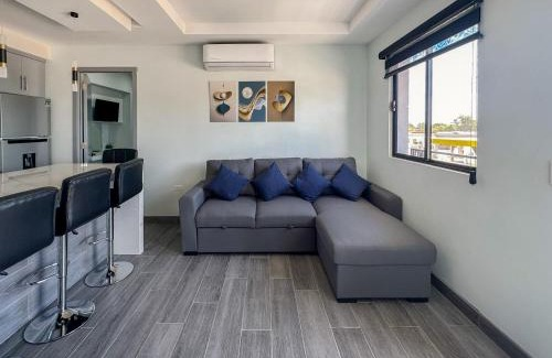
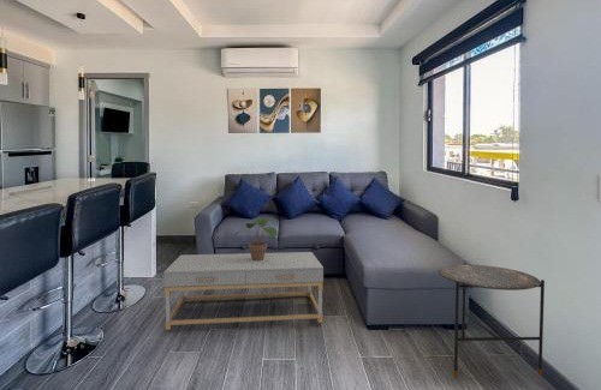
+ potted plant [233,217,279,260]
+ side table [438,262,546,378]
+ coffee table [162,251,325,331]
